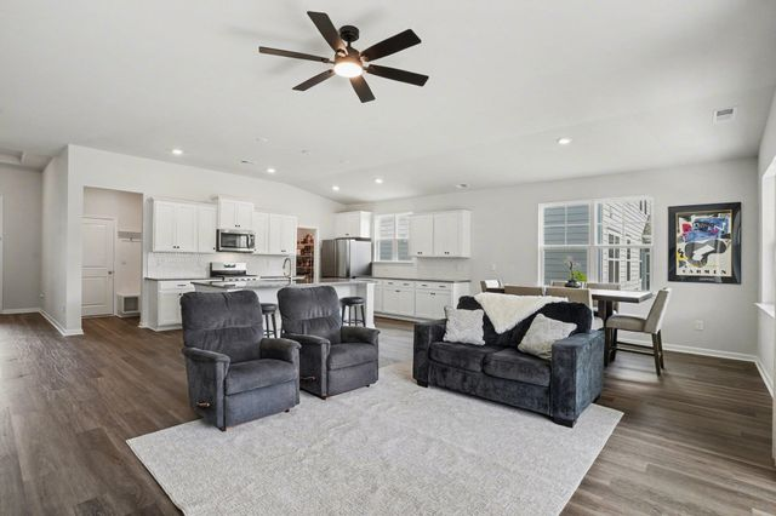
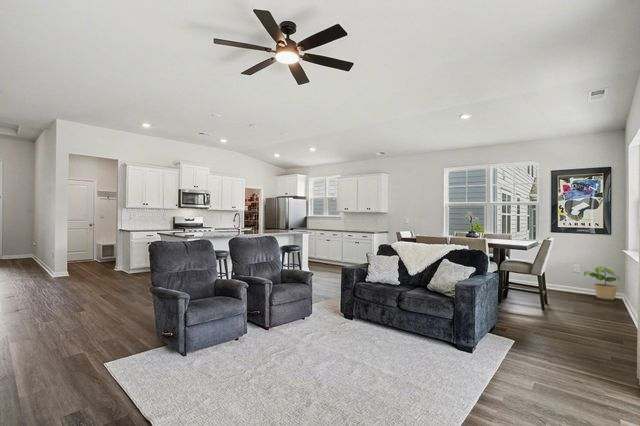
+ potted plant [583,266,621,300]
